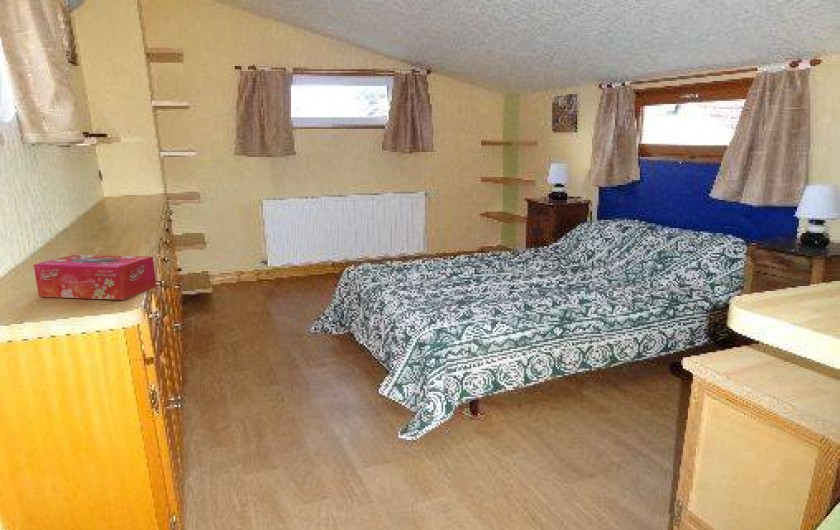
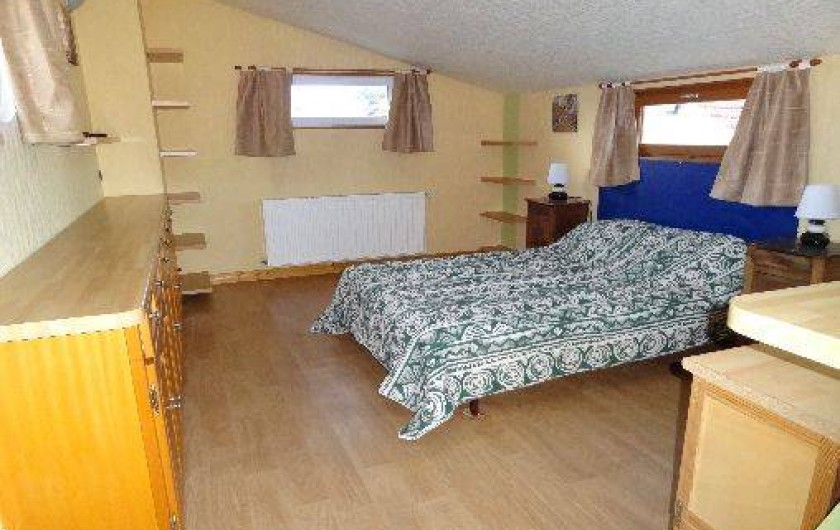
- tissue box [33,254,157,301]
